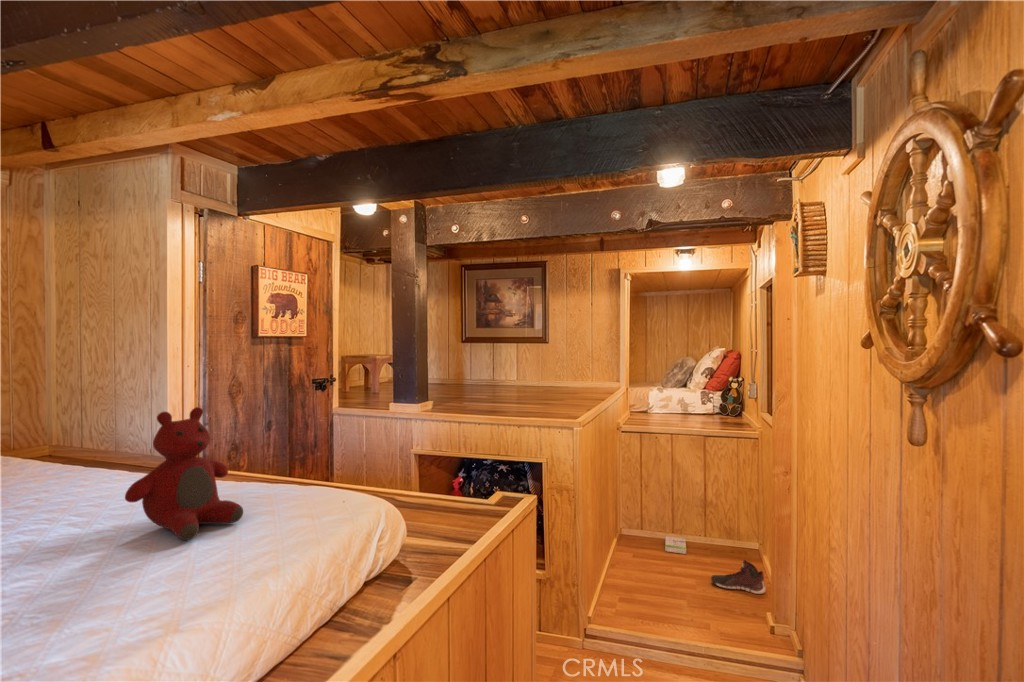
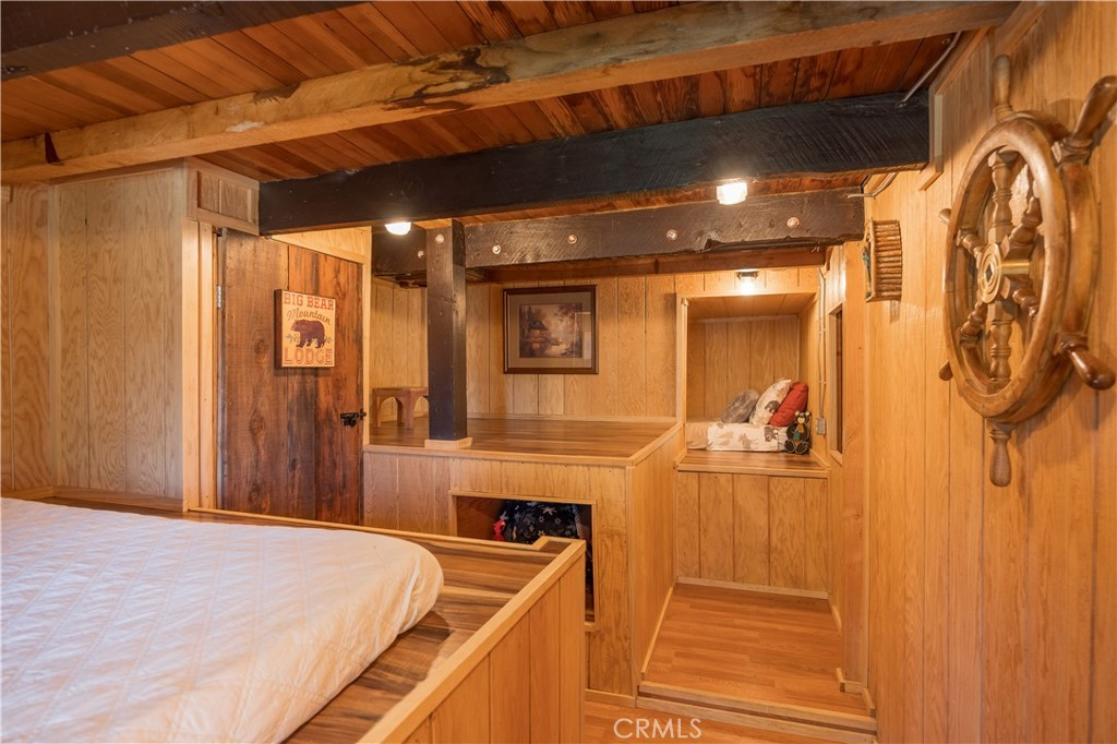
- sneaker [710,559,767,595]
- box [664,535,687,555]
- teddy bear [124,406,244,541]
